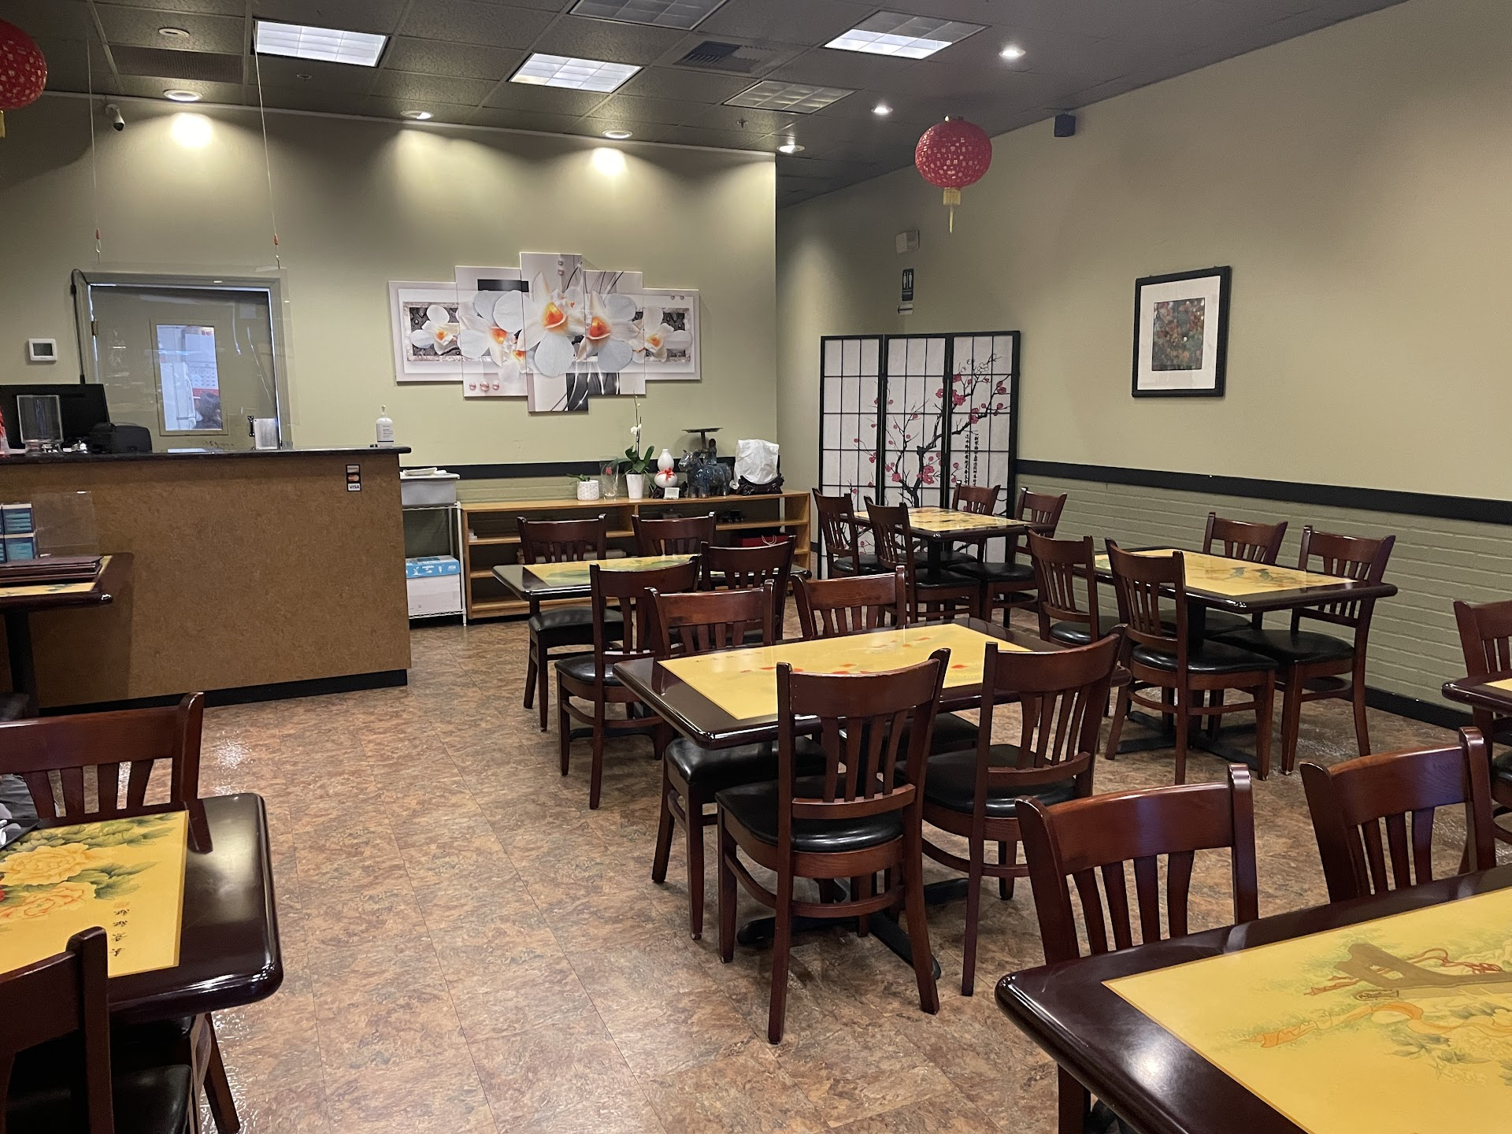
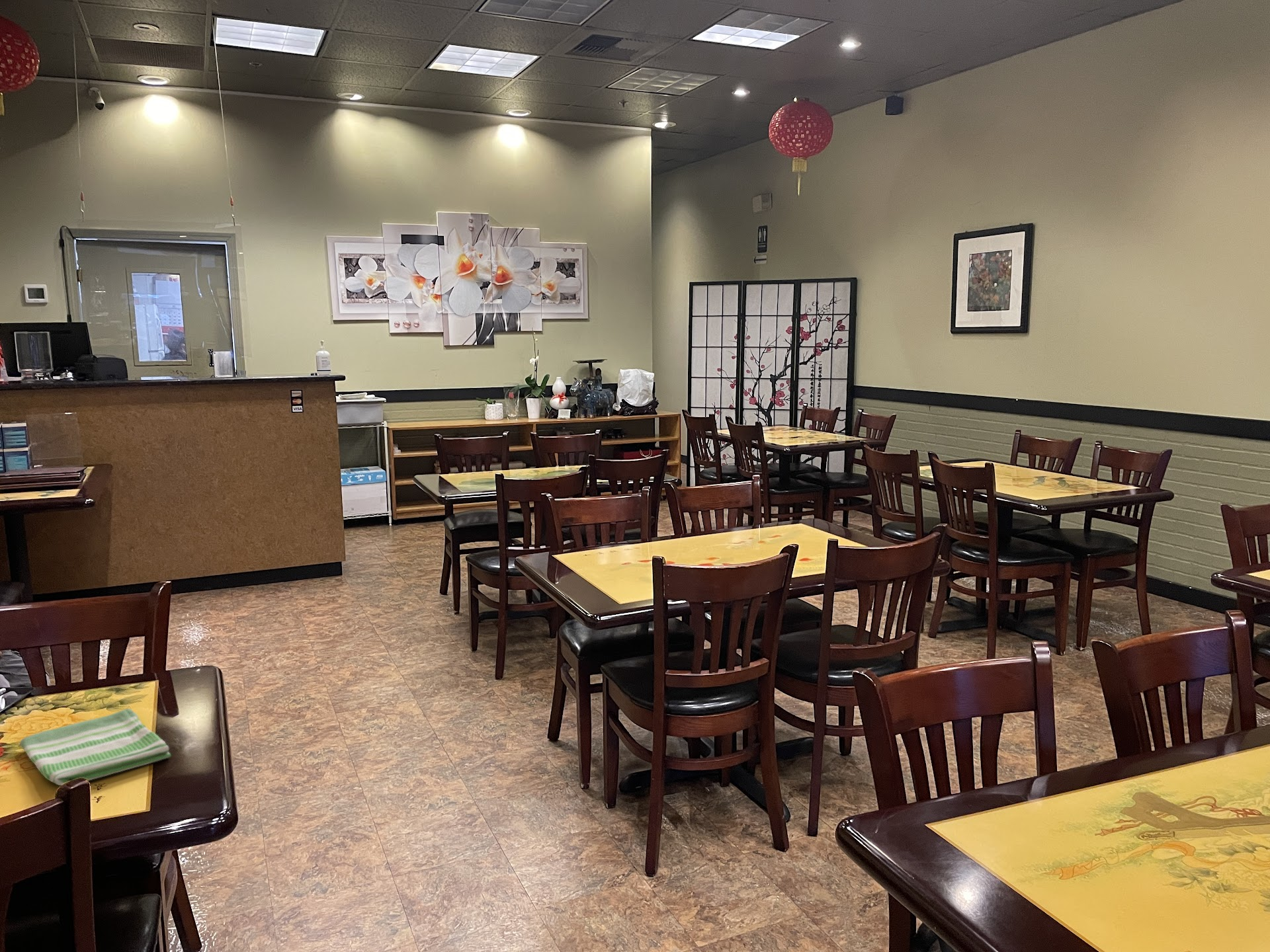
+ dish towel [19,708,172,786]
